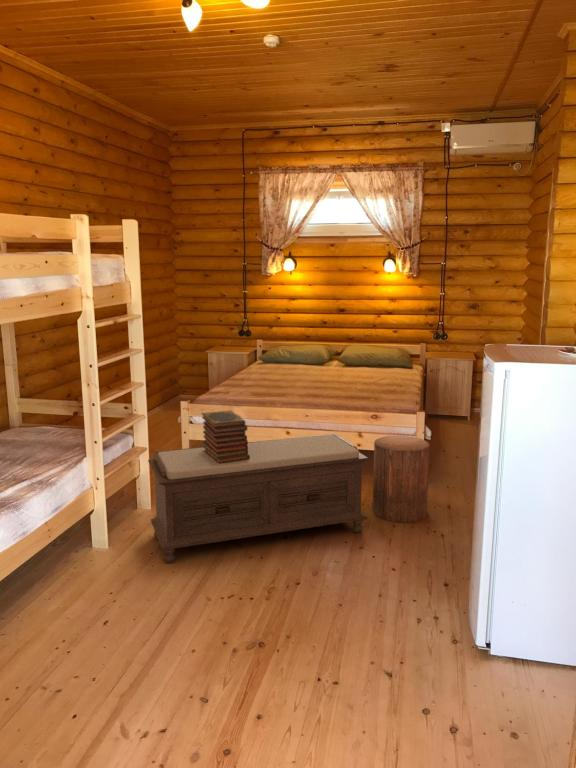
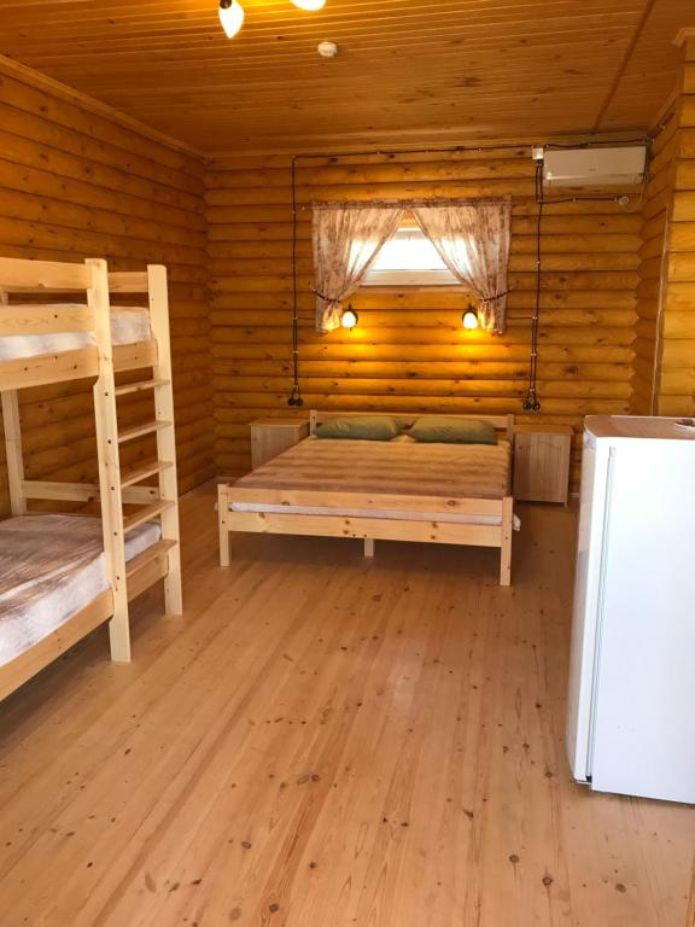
- bench [147,433,369,564]
- stool [372,435,431,524]
- book stack [201,409,250,464]
